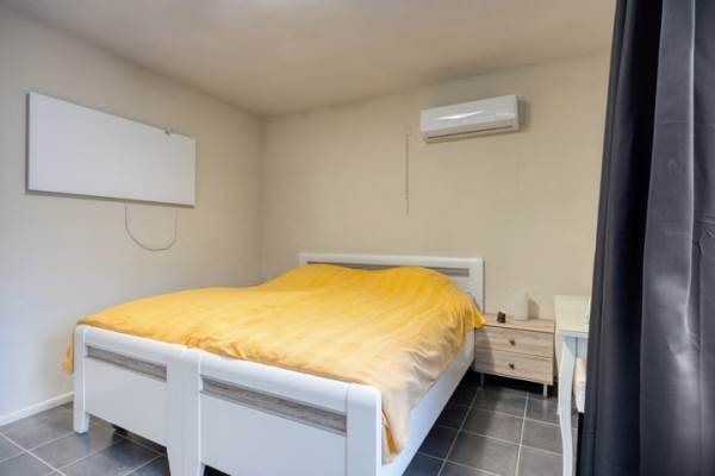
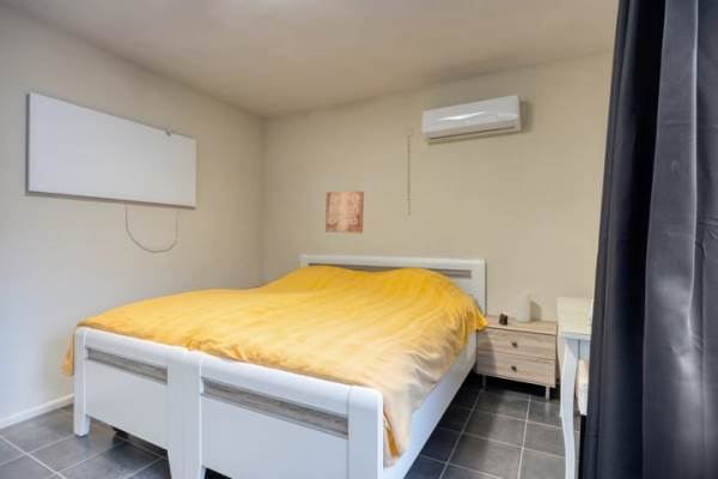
+ wall art [324,190,365,235]
